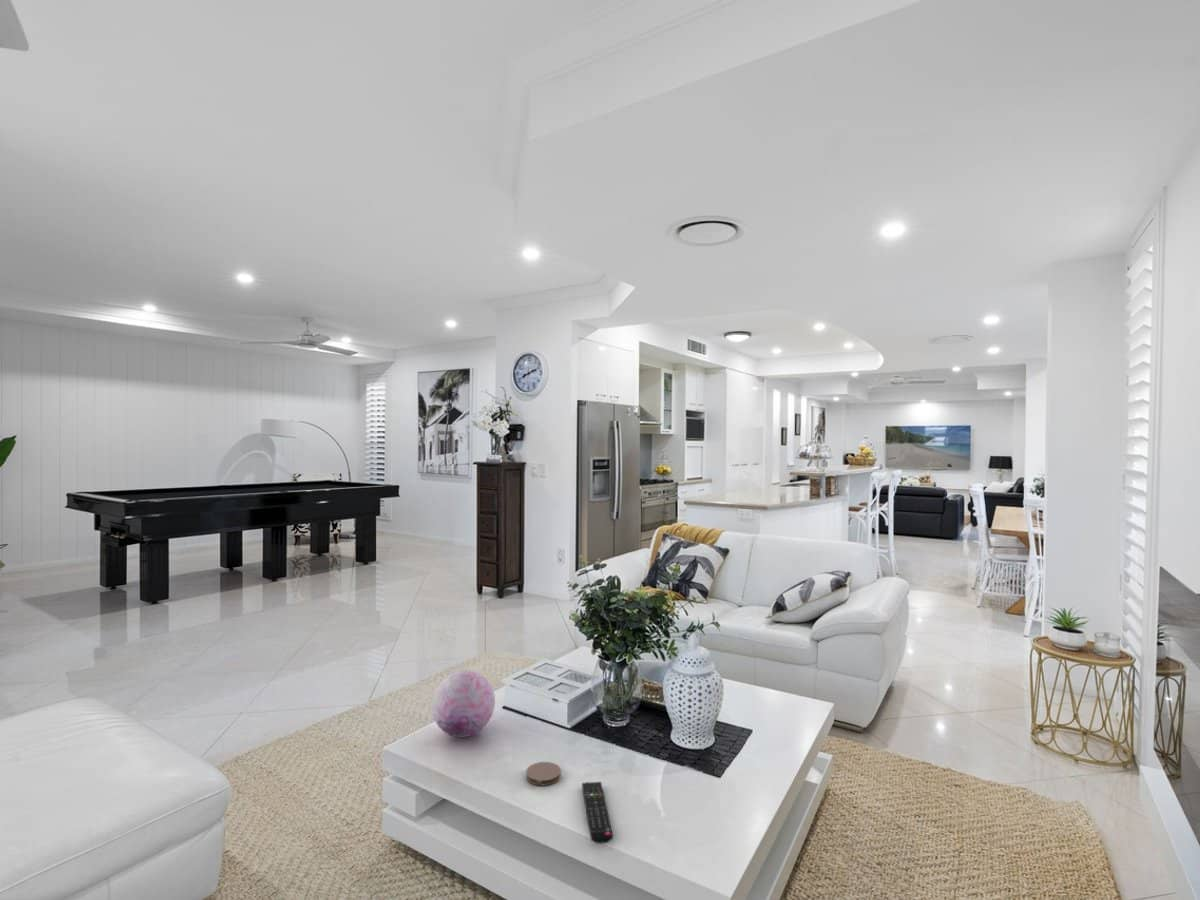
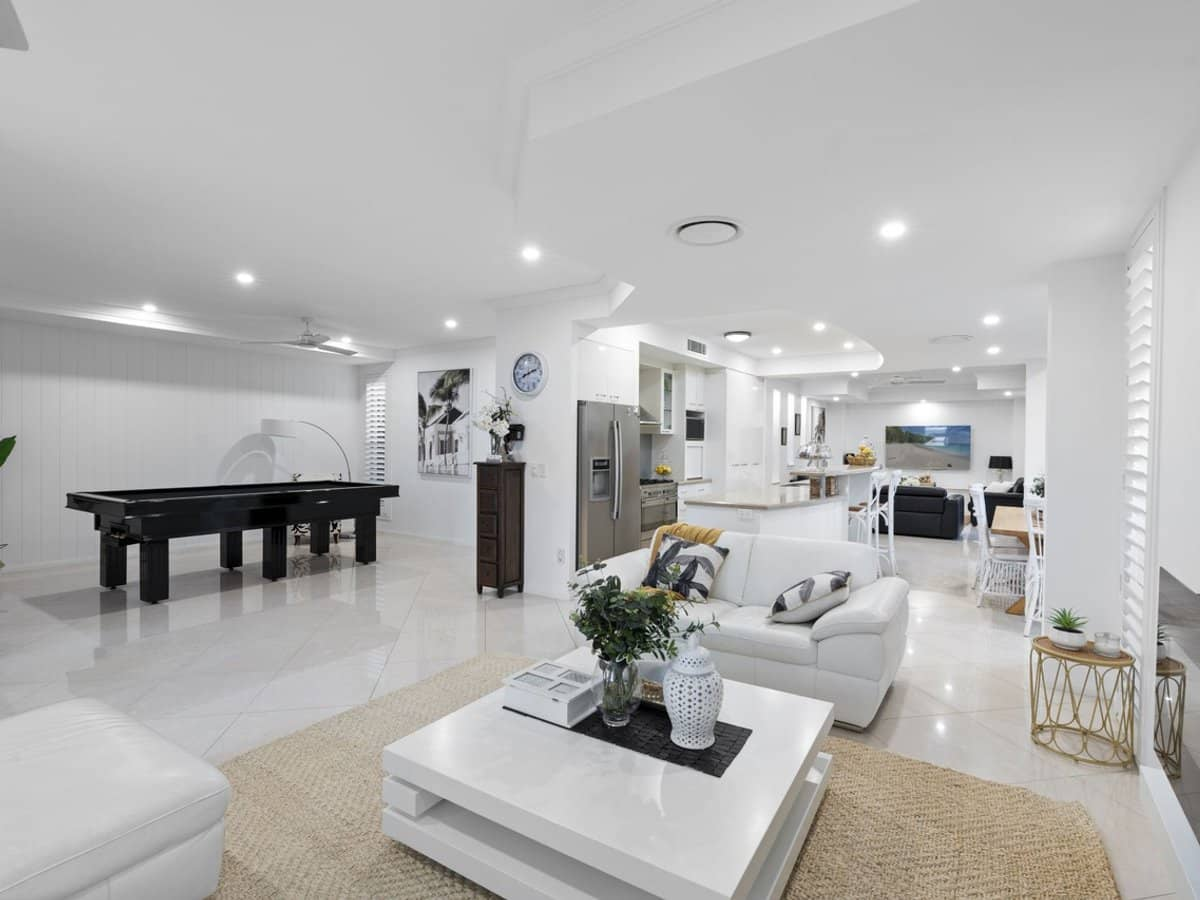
- remote control [581,781,614,845]
- coaster [525,761,562,786]
- decorative orb [431,669,496,738]
